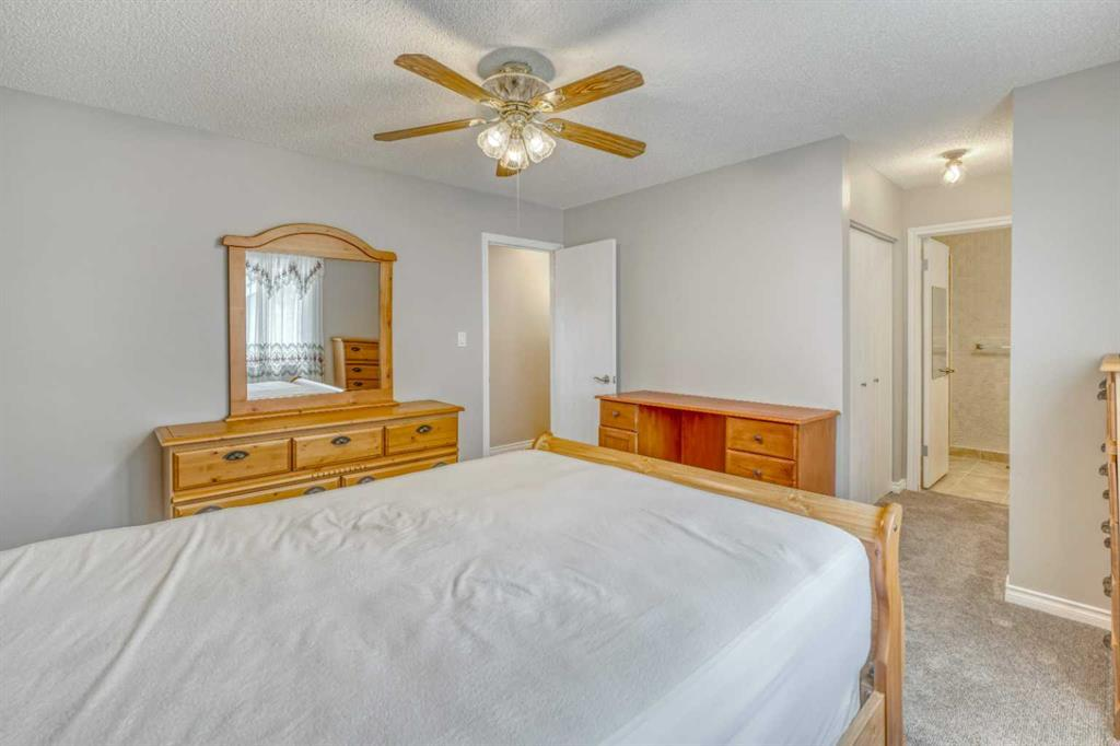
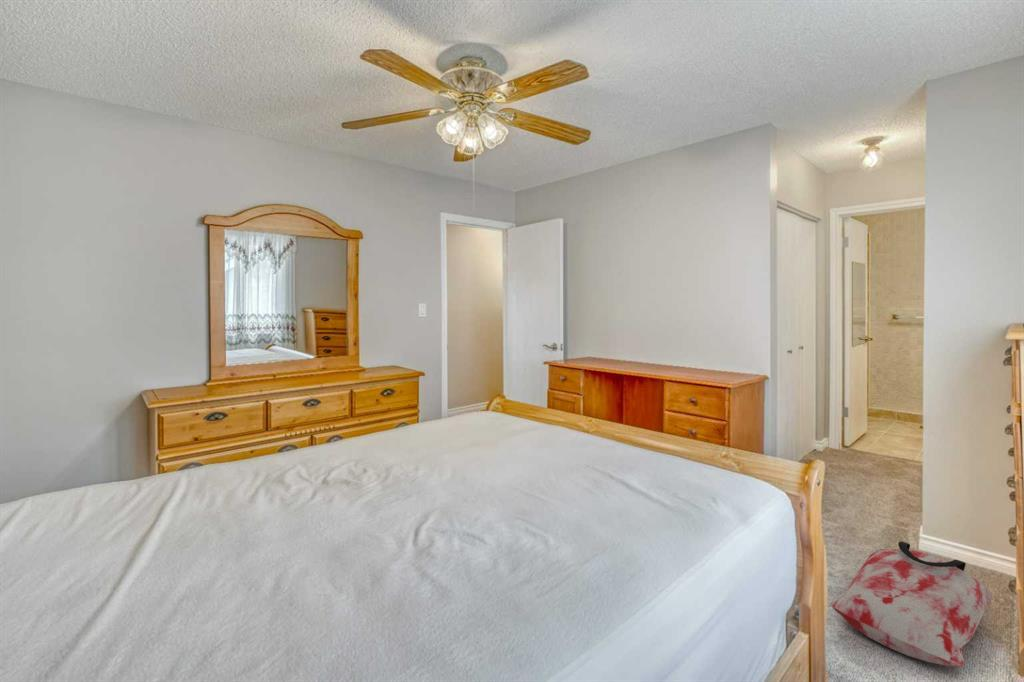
+ bag [829,540,994,668]
